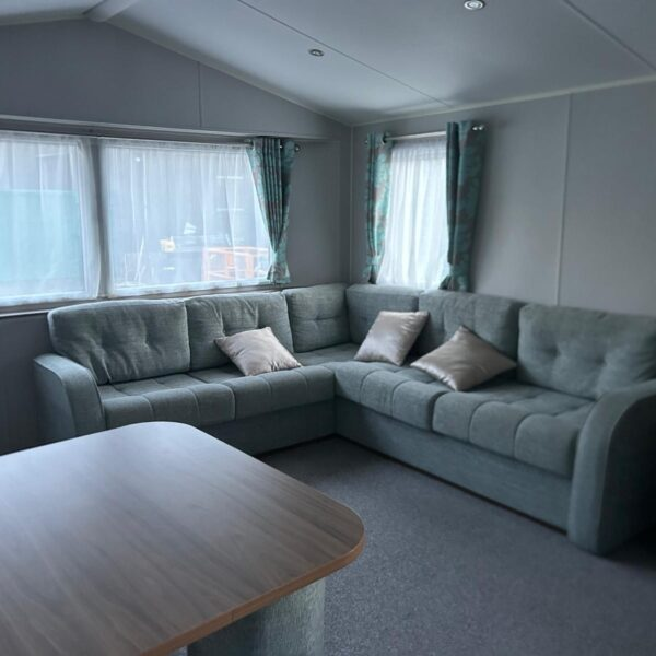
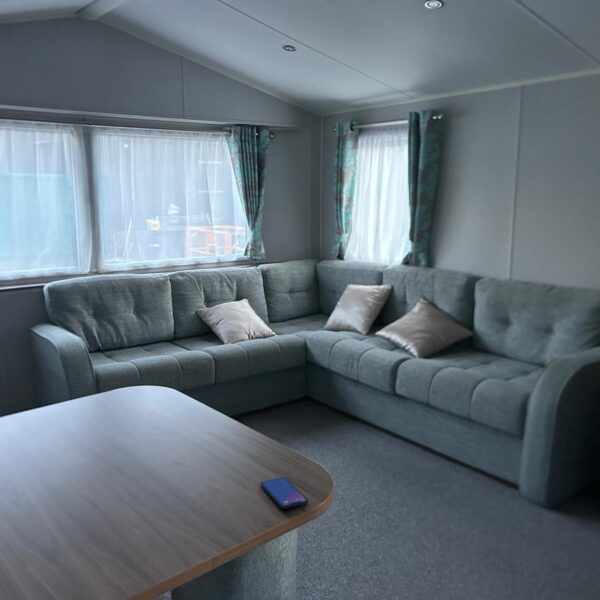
+ smartphone [259,477,309,510]
